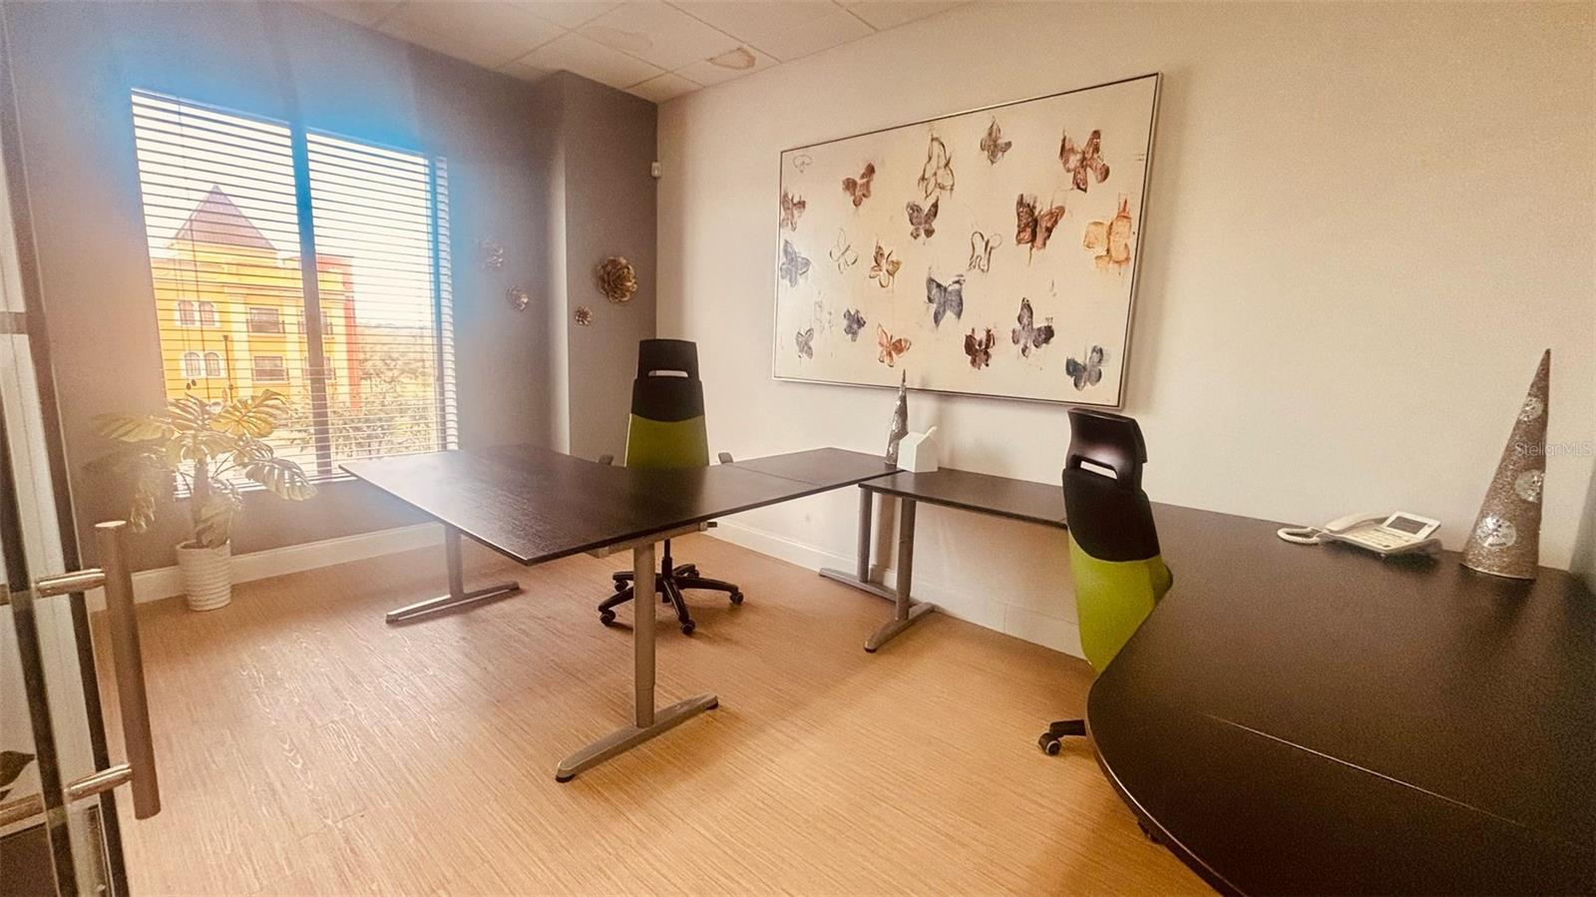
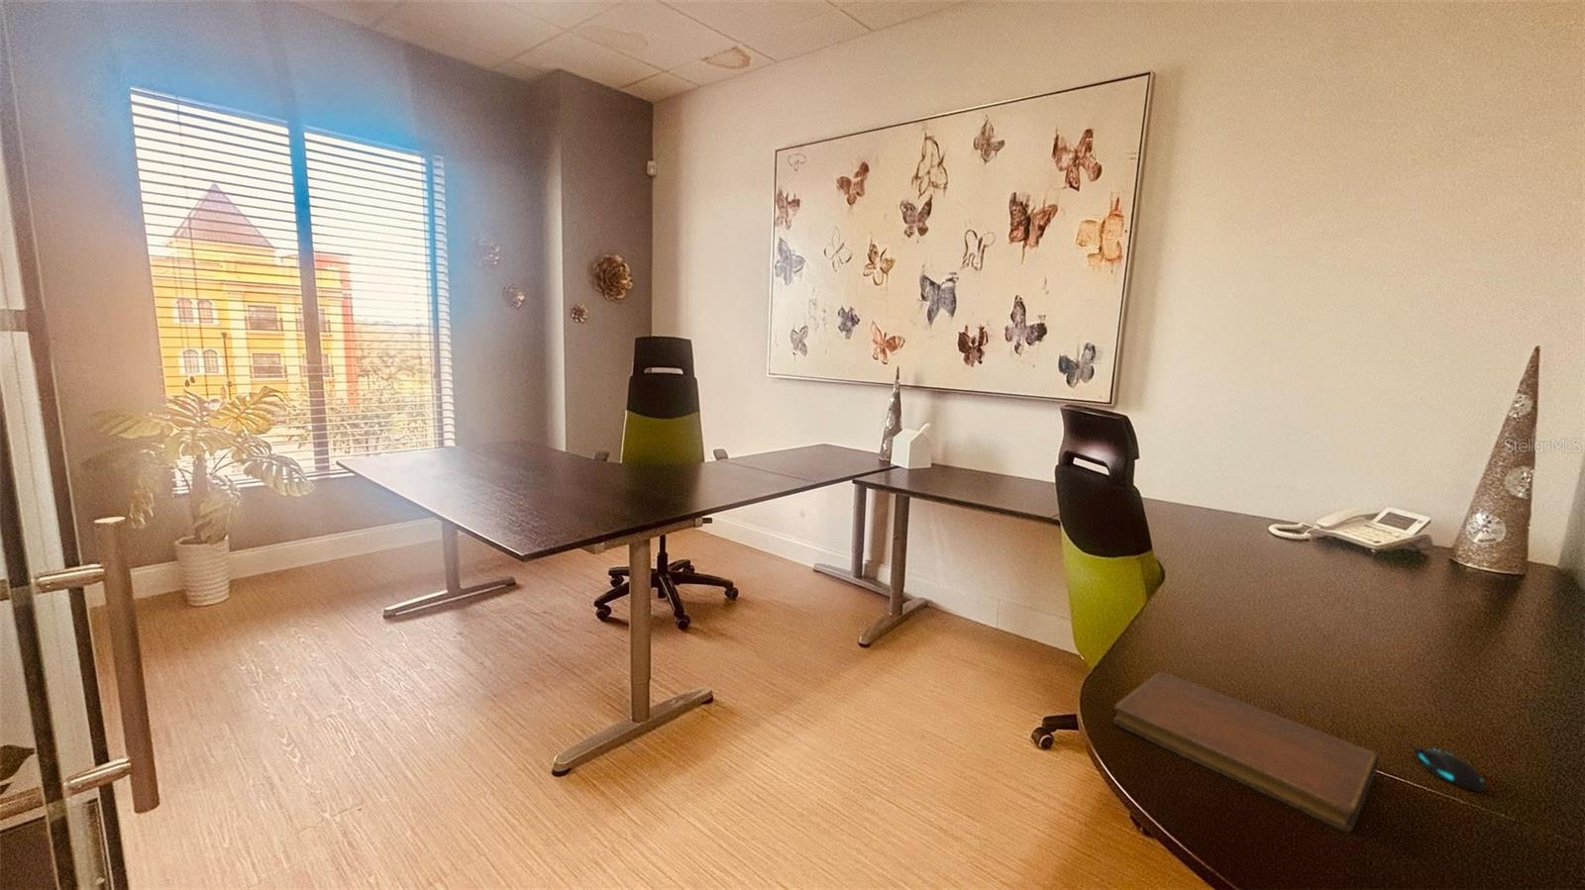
+ notebook [1113,671,1380,833]
+ mouse [1380,714,1487,793]
